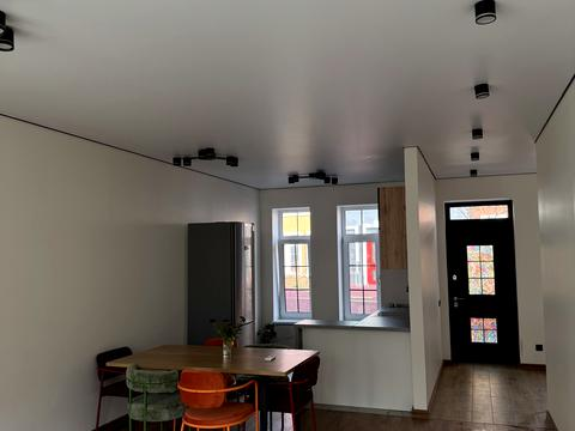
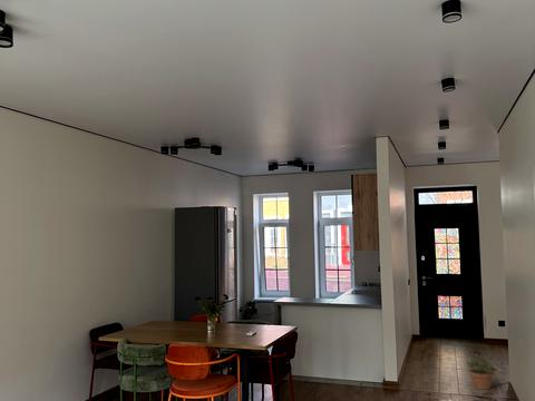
+ potted plant [466,353,499,391]
